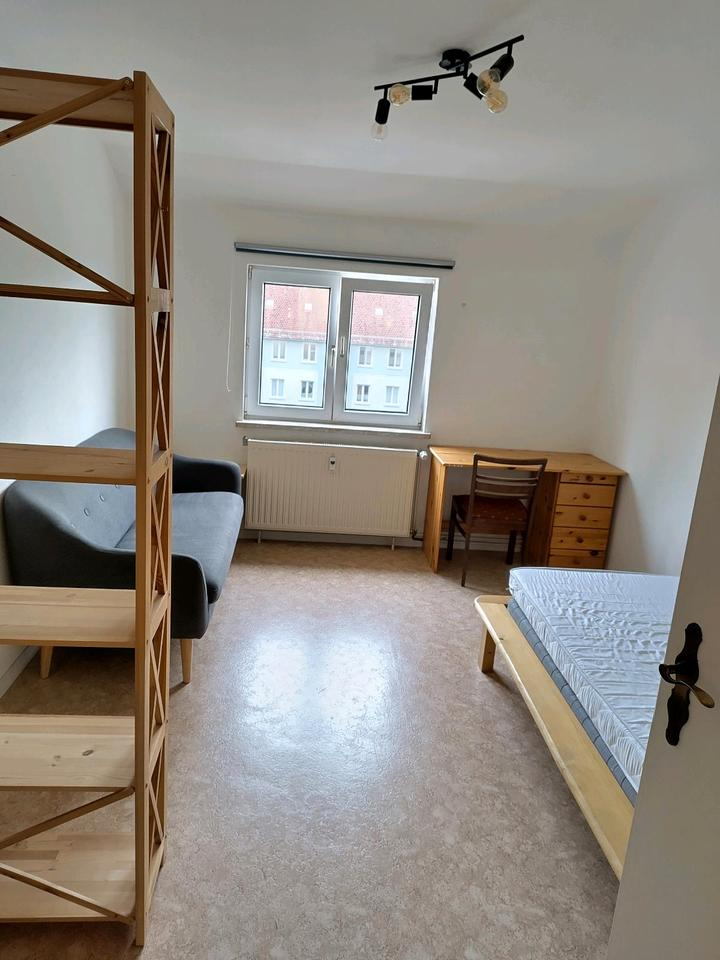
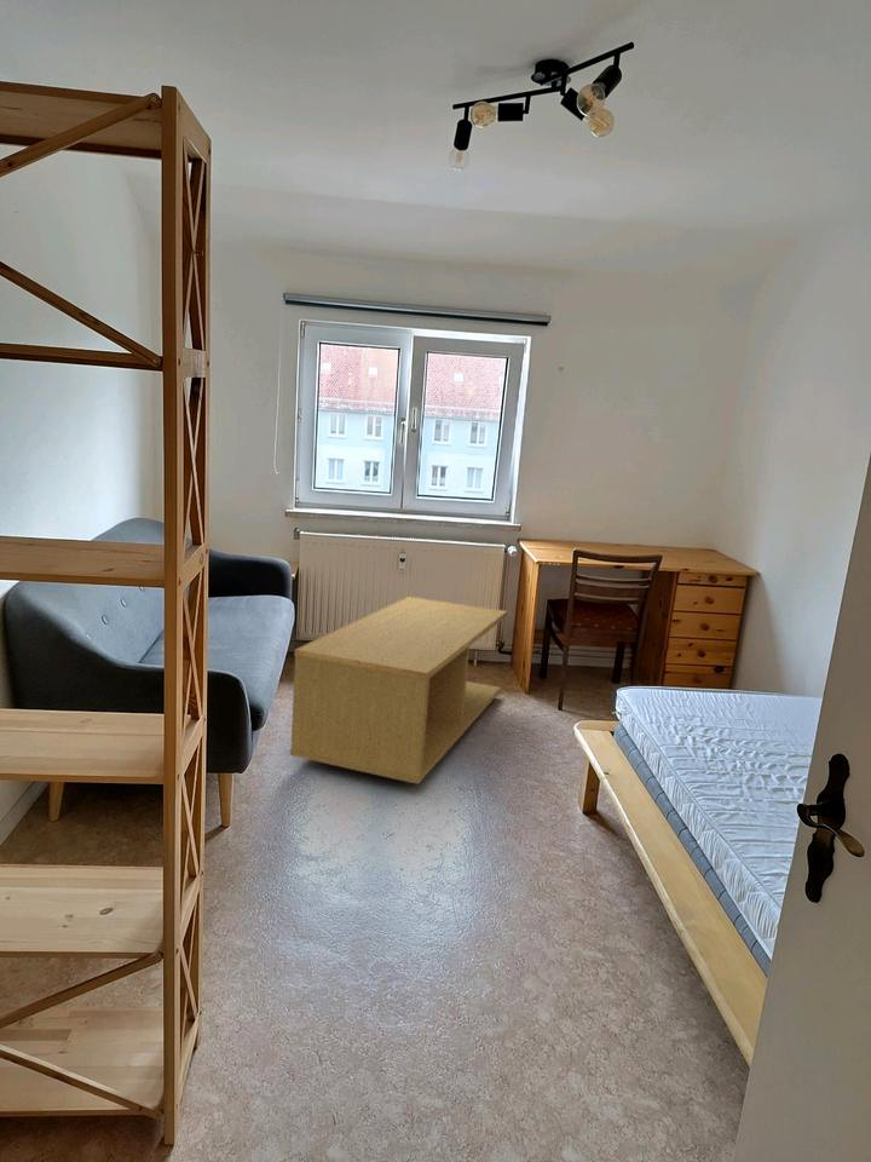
+ coffee table [289,596,509,784]
